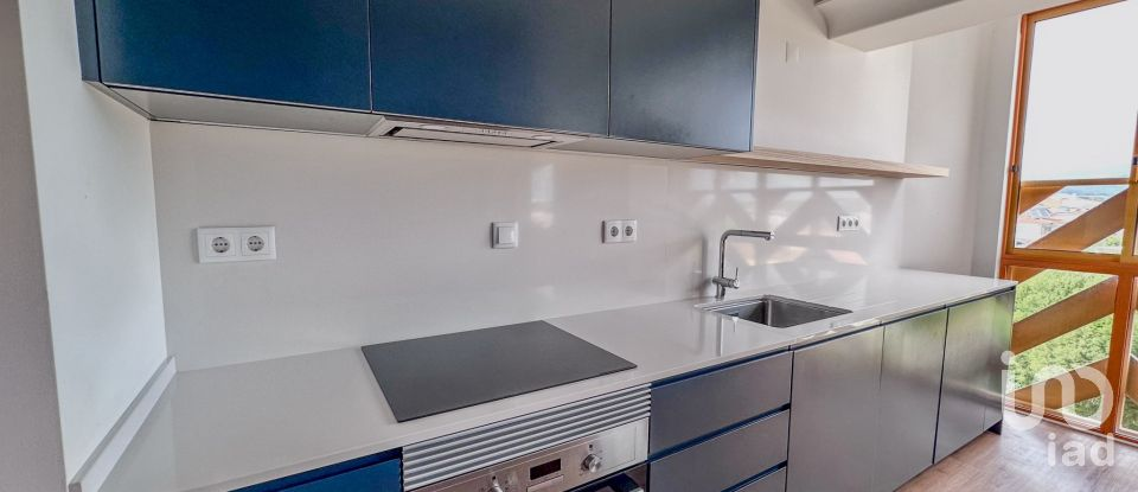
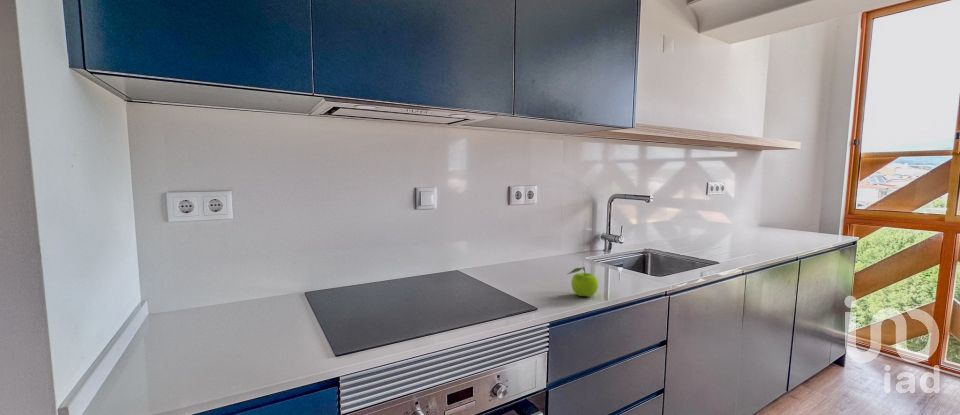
+ fruit [567,266,599,298]
